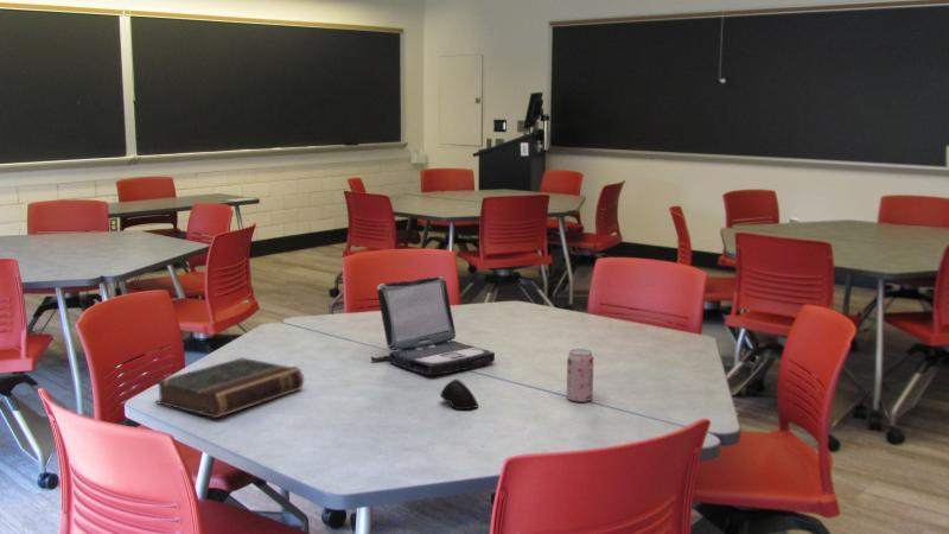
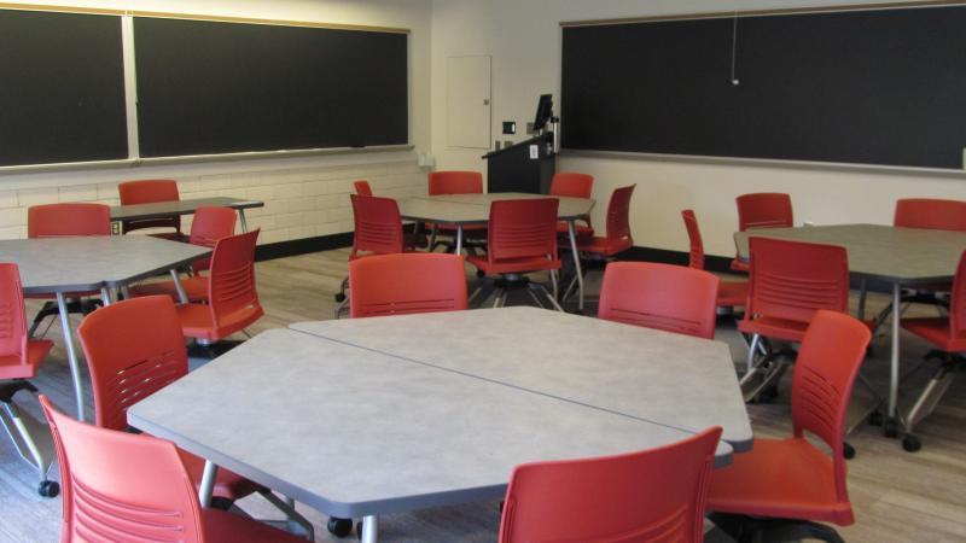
- laptop [370,275,496,376]
- book [153,357,305,419]
- computer mouse [439,379,479,411]
- beverage can [566,348,594,403]
